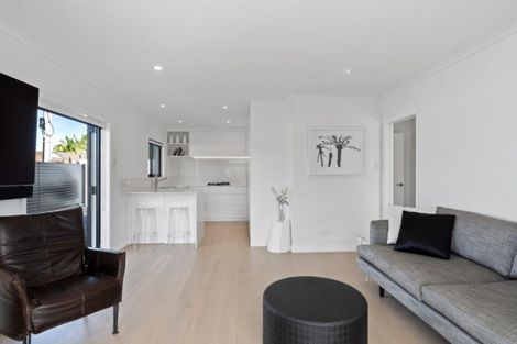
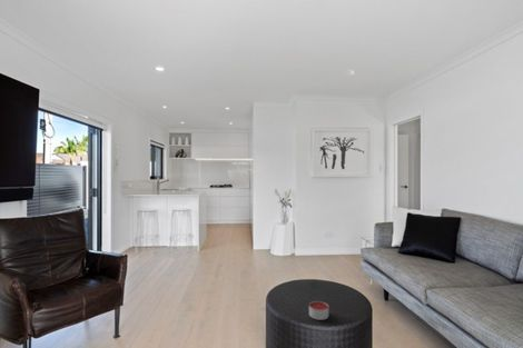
+ candle [308,300,329,321]
